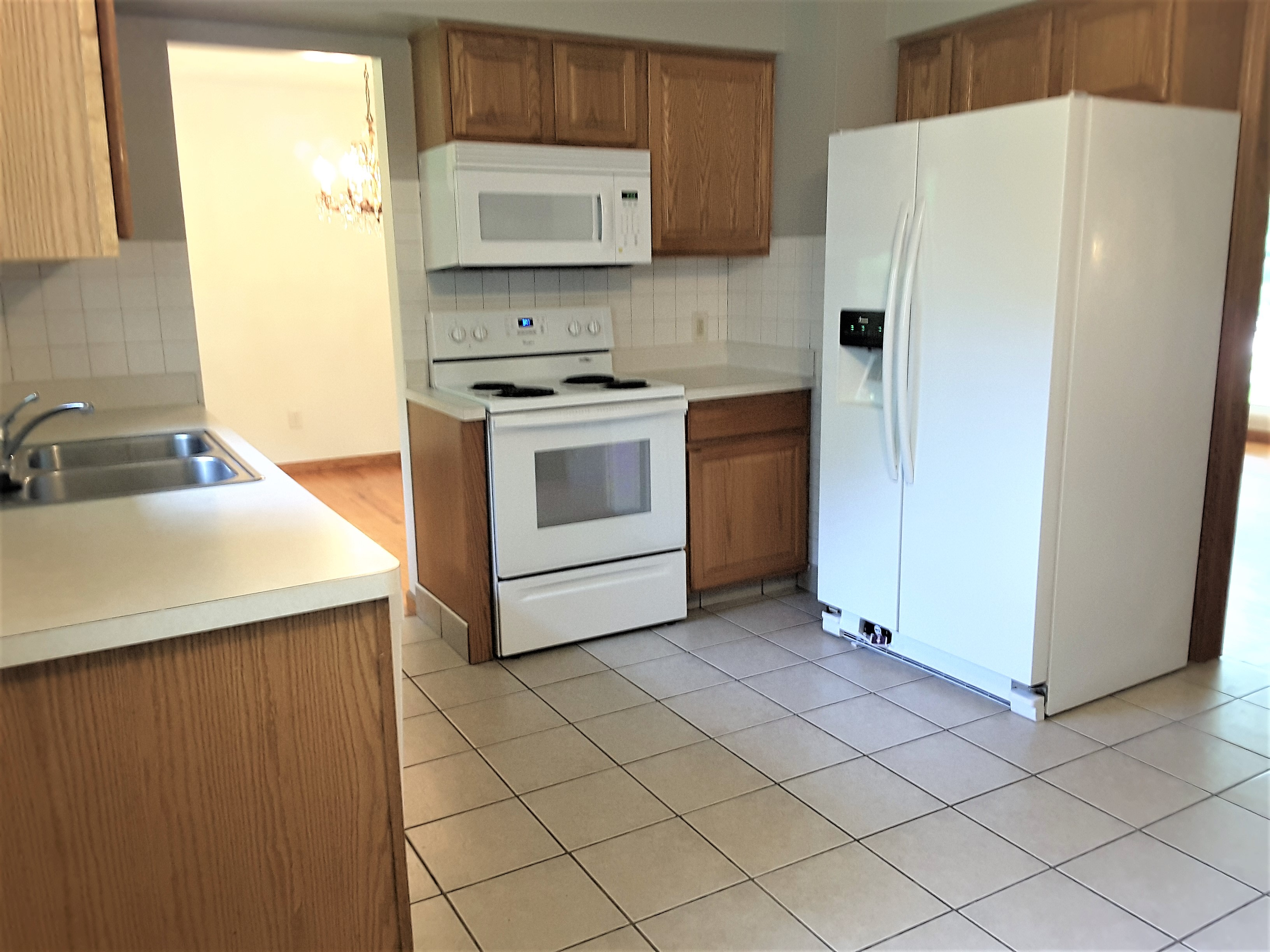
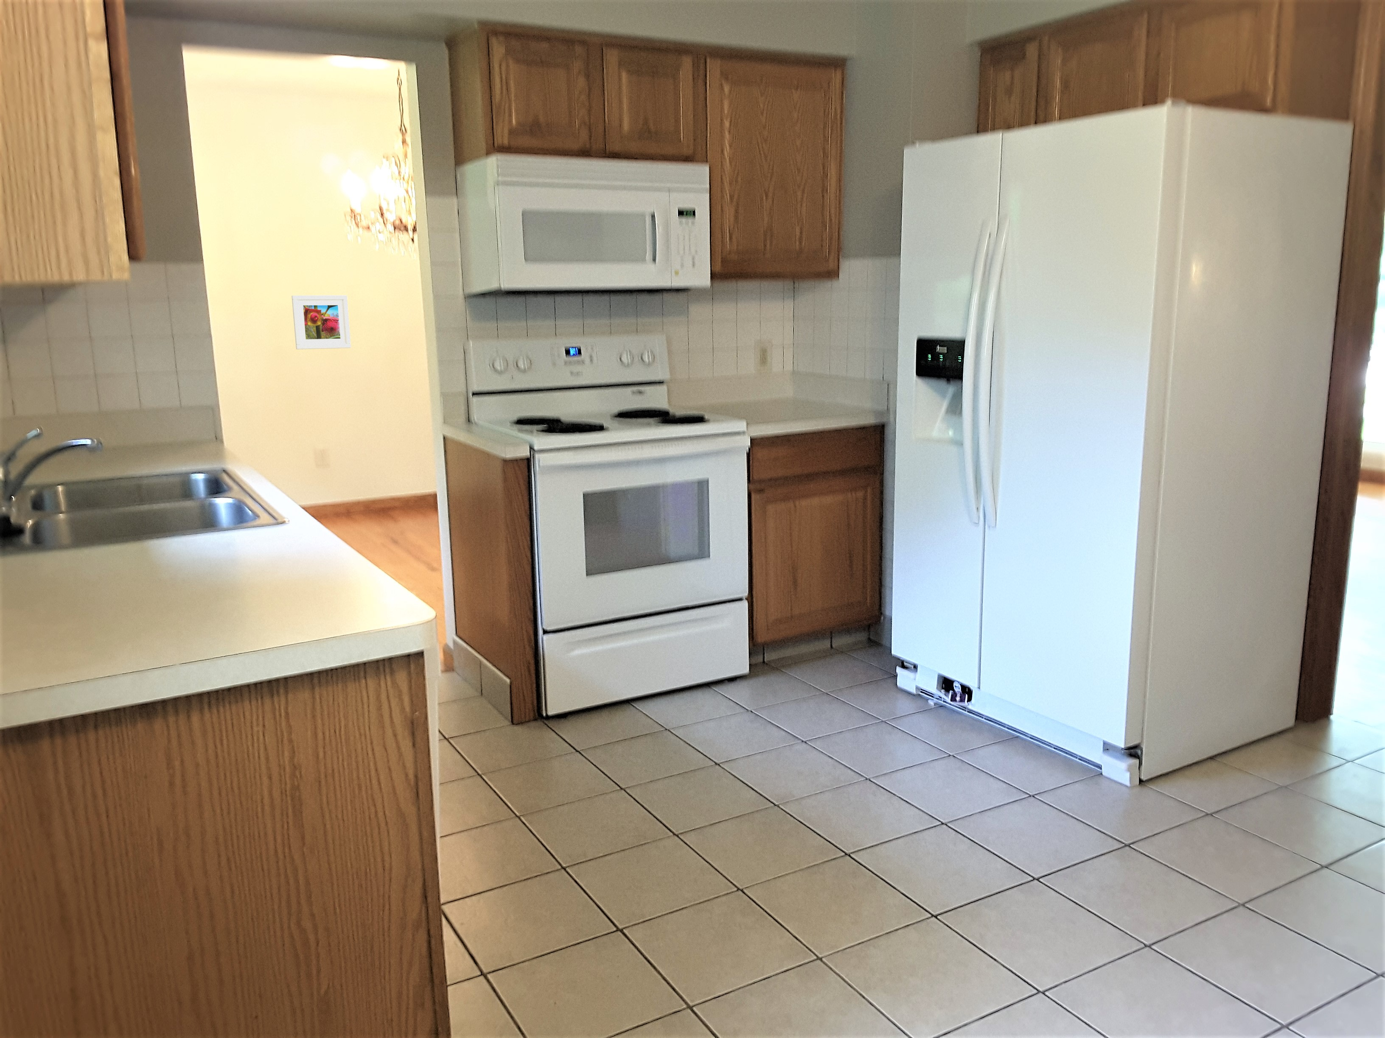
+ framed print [291,295,351,350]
